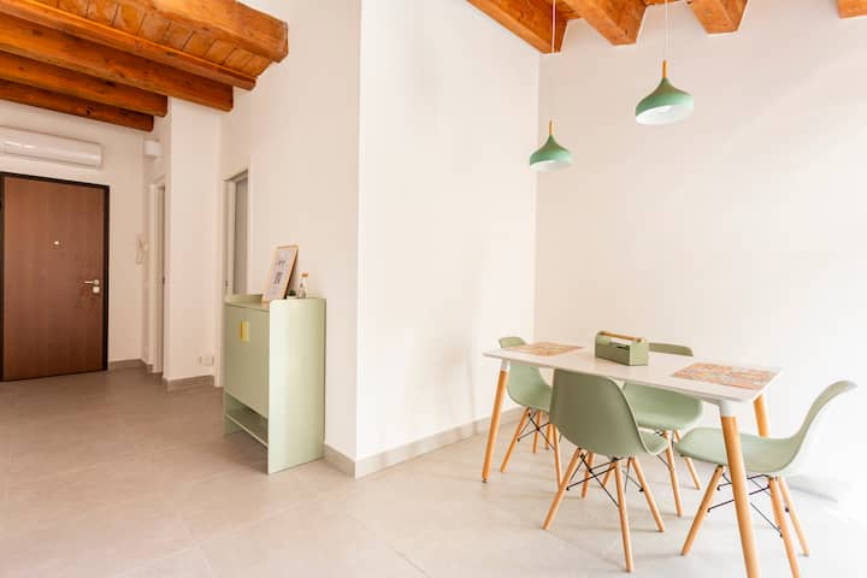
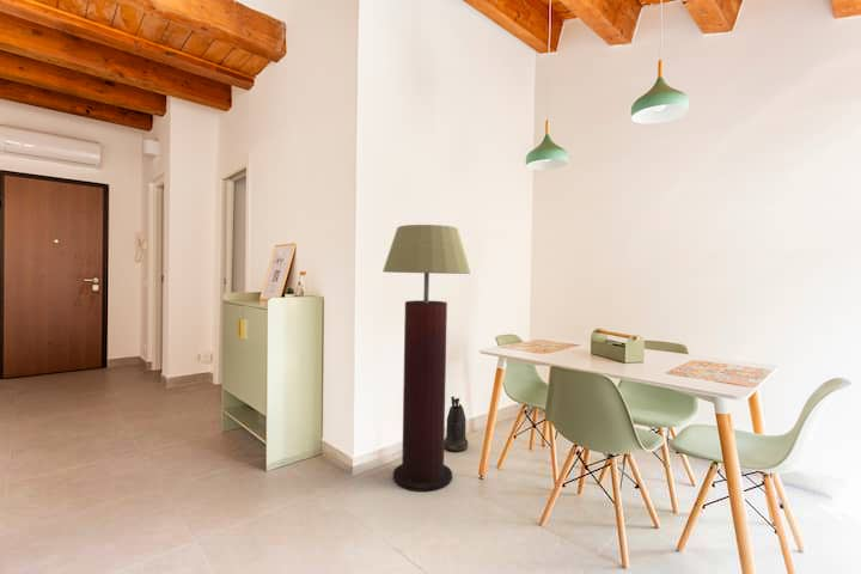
+ floor lamp [381,224,471,493]
+ watering can [444,395,469,453]
